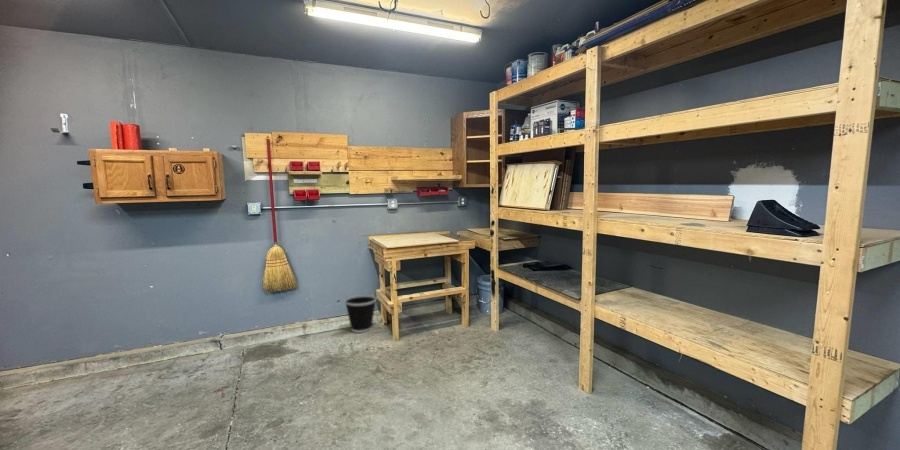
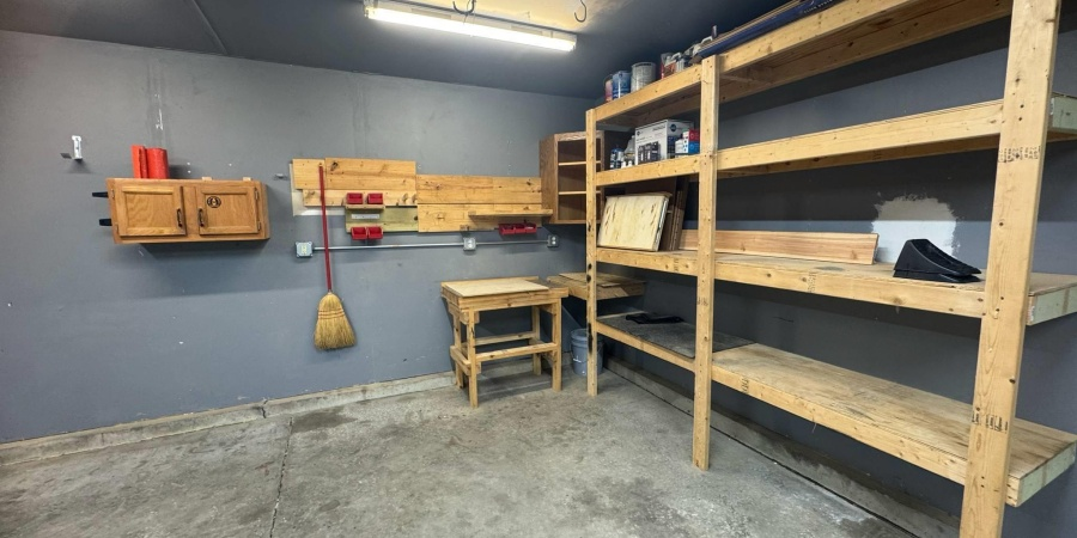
- wastebasket [344,294,377,334]
